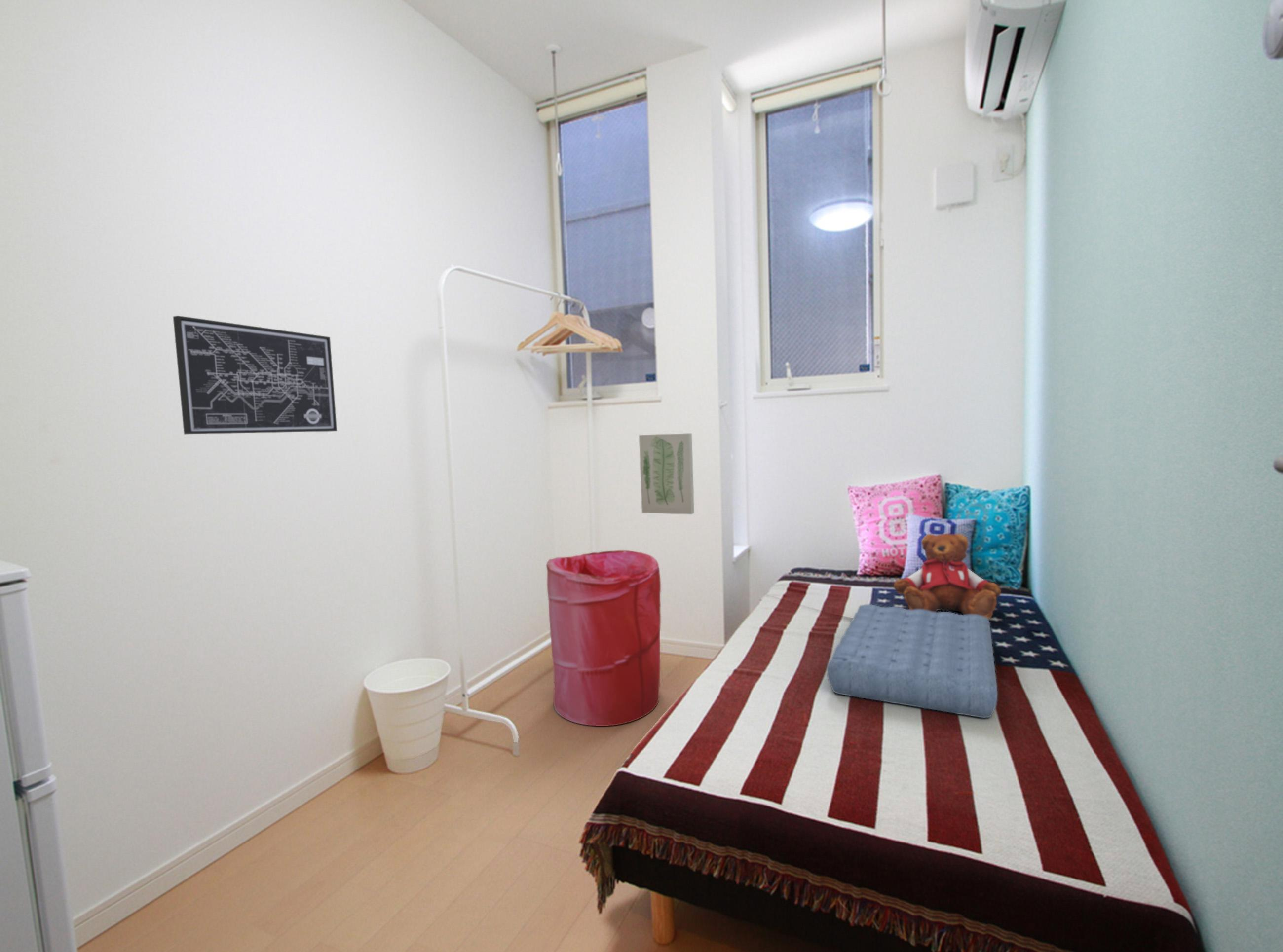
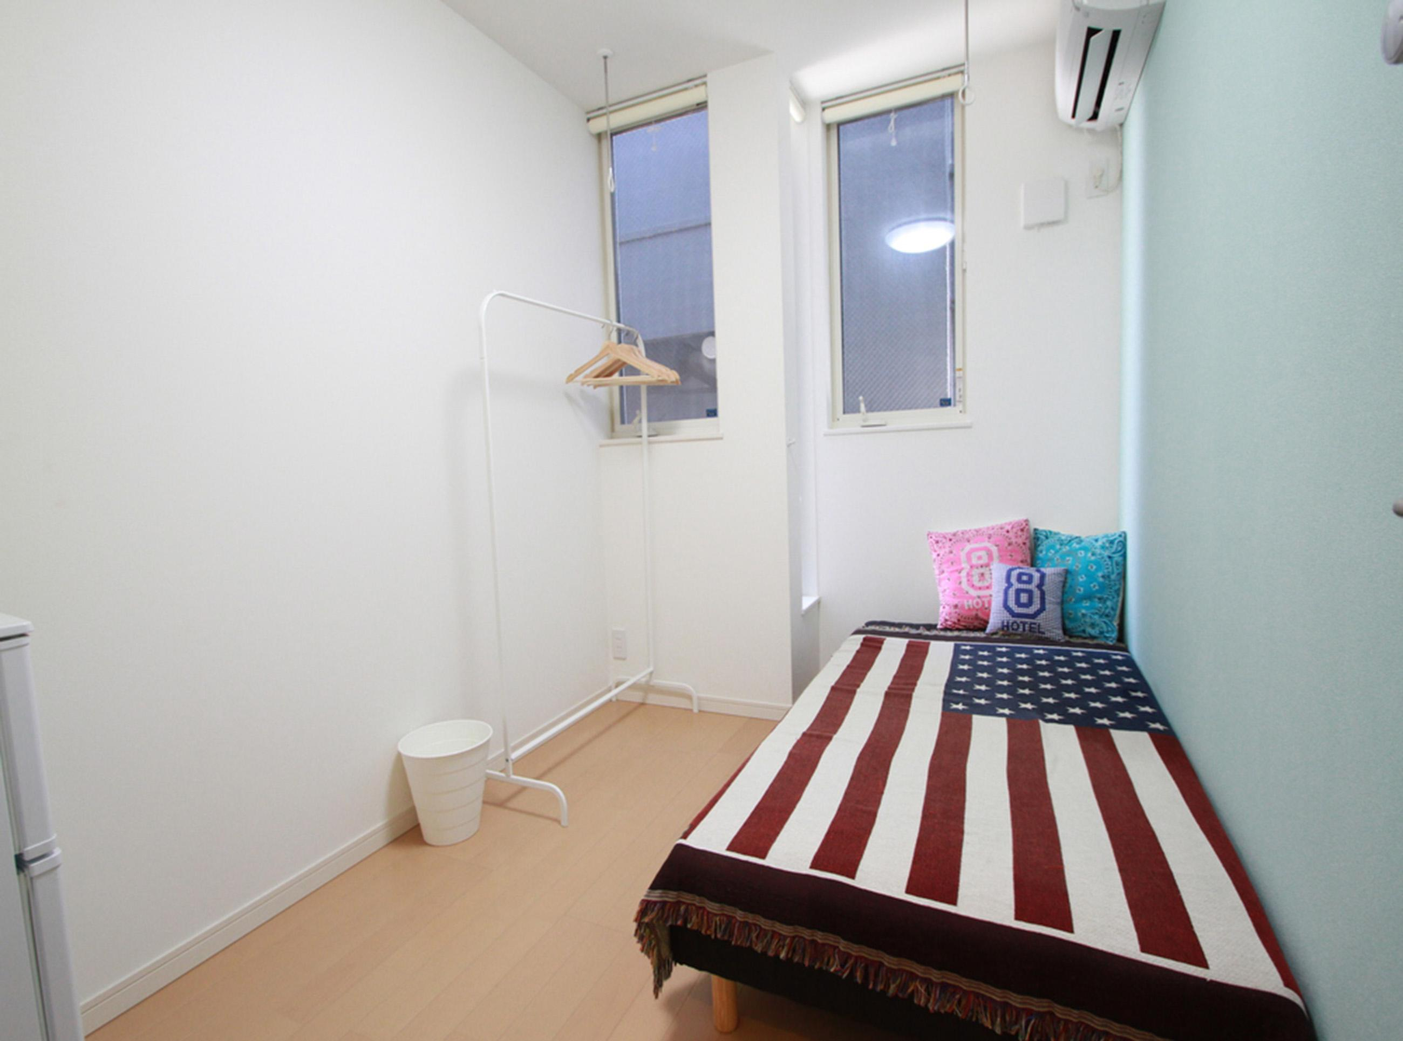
- wall art [639,433,695,515]
- laundry hamper [546,550,661,727]
- cushion [826,604,998,719]
- teddy bear [893,533,1002,620]
- wall art [173,315,338,435]
